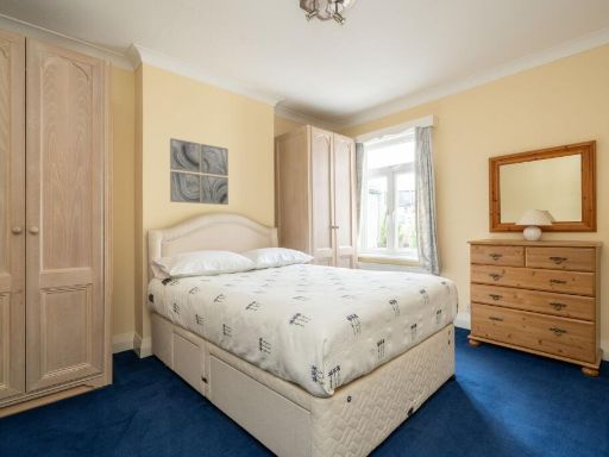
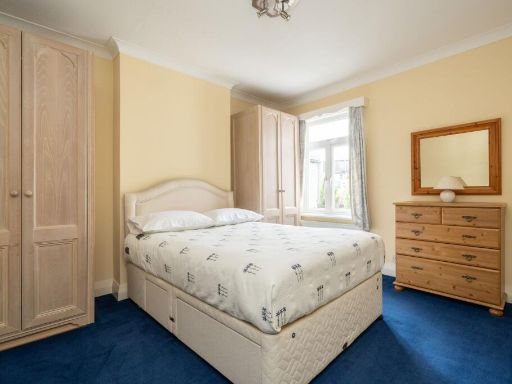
- wall art [169,137,230,206]
